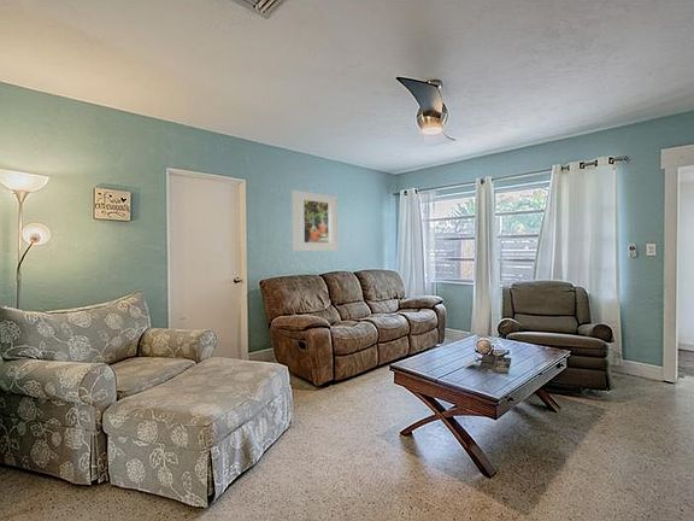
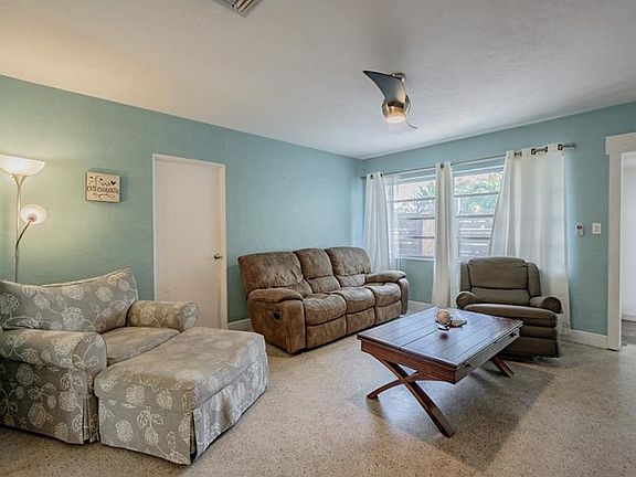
- paperback book [463,353,512,376]
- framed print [290,189,340,252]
